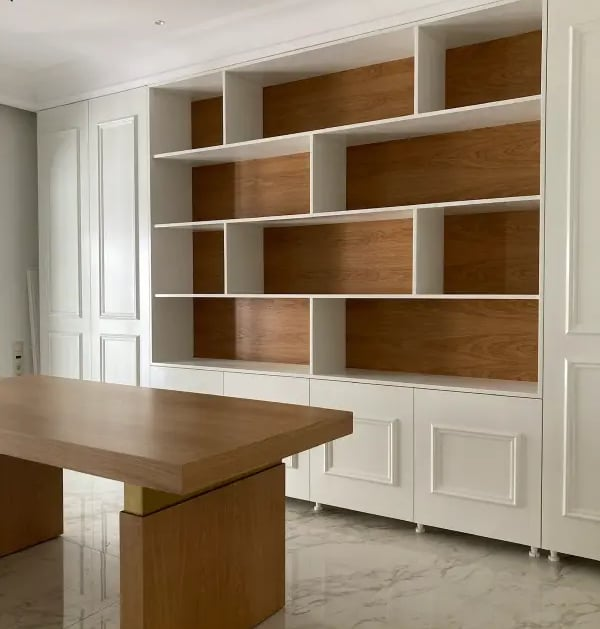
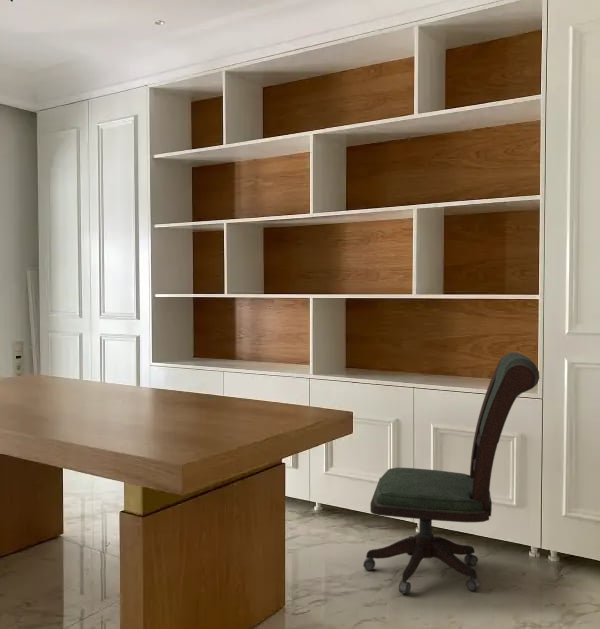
+ office chair [362,351,540,595]
